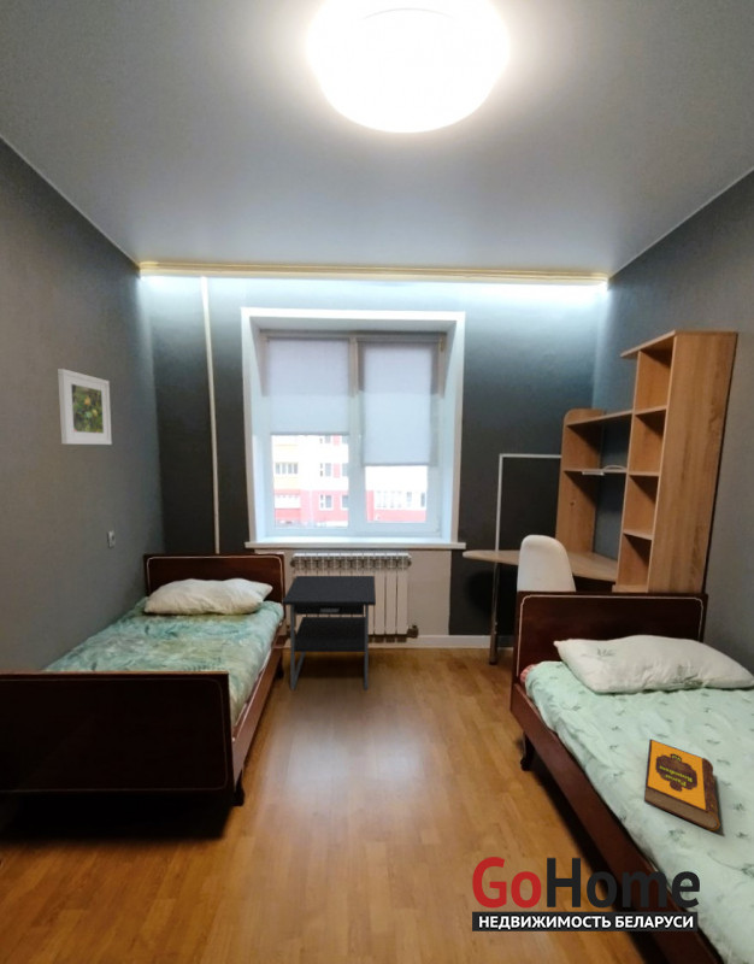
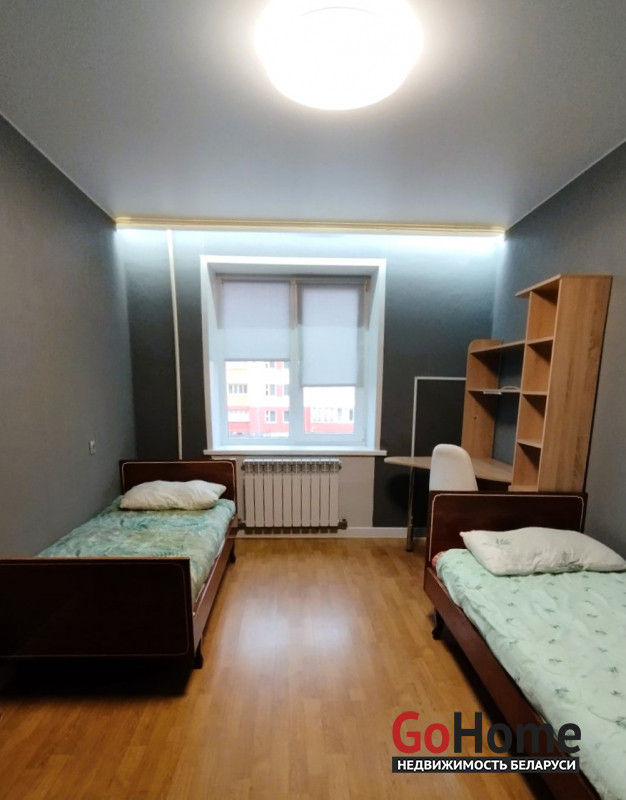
- nightstand [281,575,377,690]
- hardback book [643,737,721,831]
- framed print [57,368,113,446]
